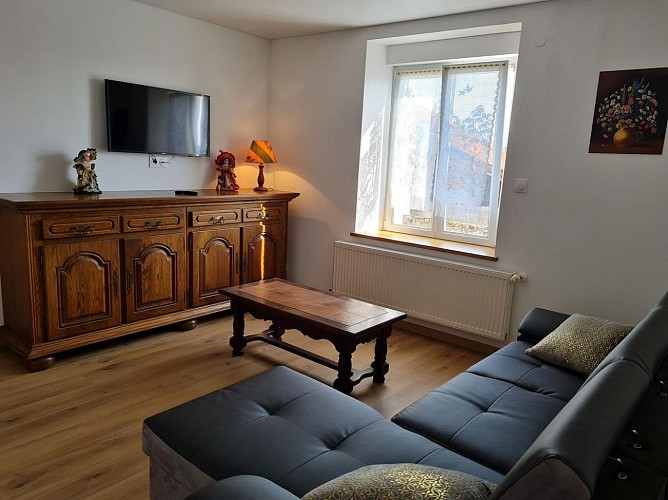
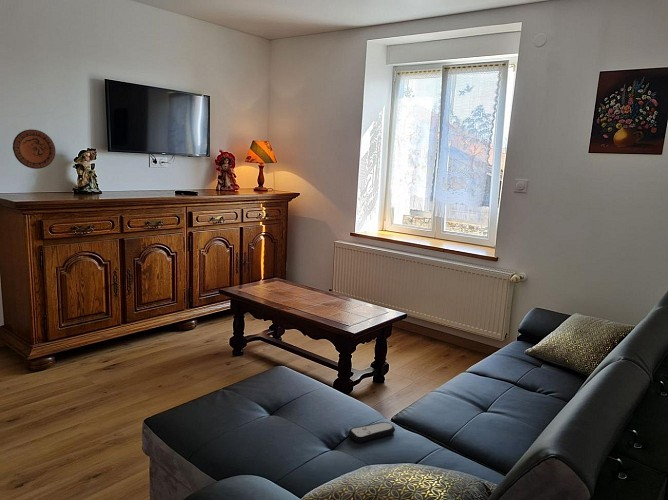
+ remote control [347,421,396,443]
+ decorative plate [12,128,56,170]
